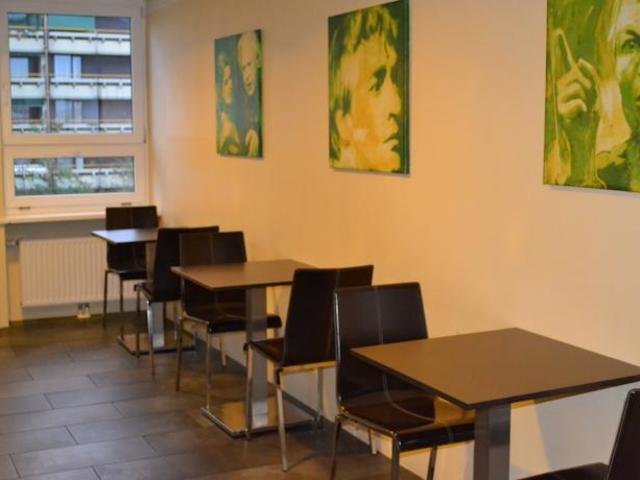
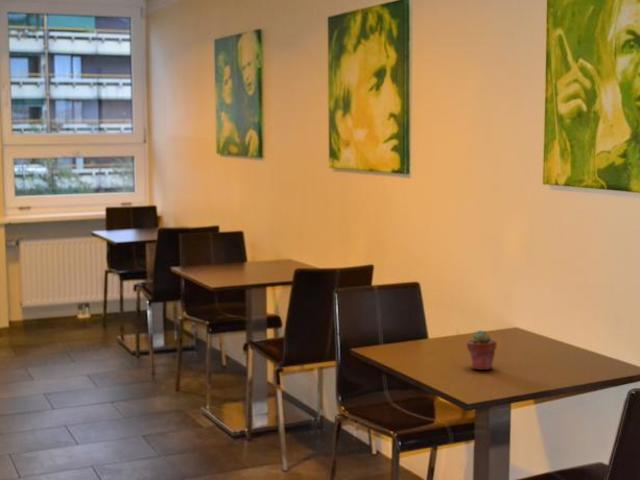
+ potted succulent [466,329,498,371]
